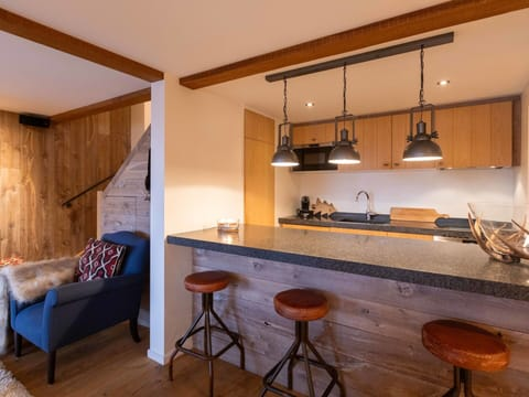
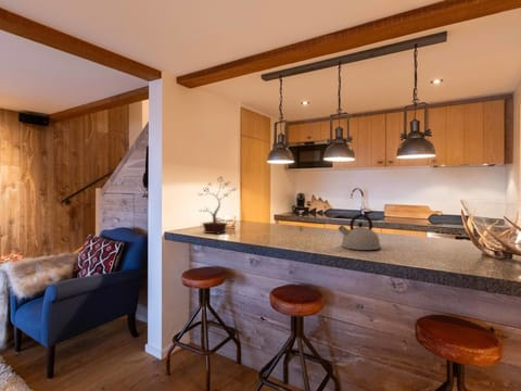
+ kettle [338,213,382,251]
+ potted plant [198,175,238,236]
